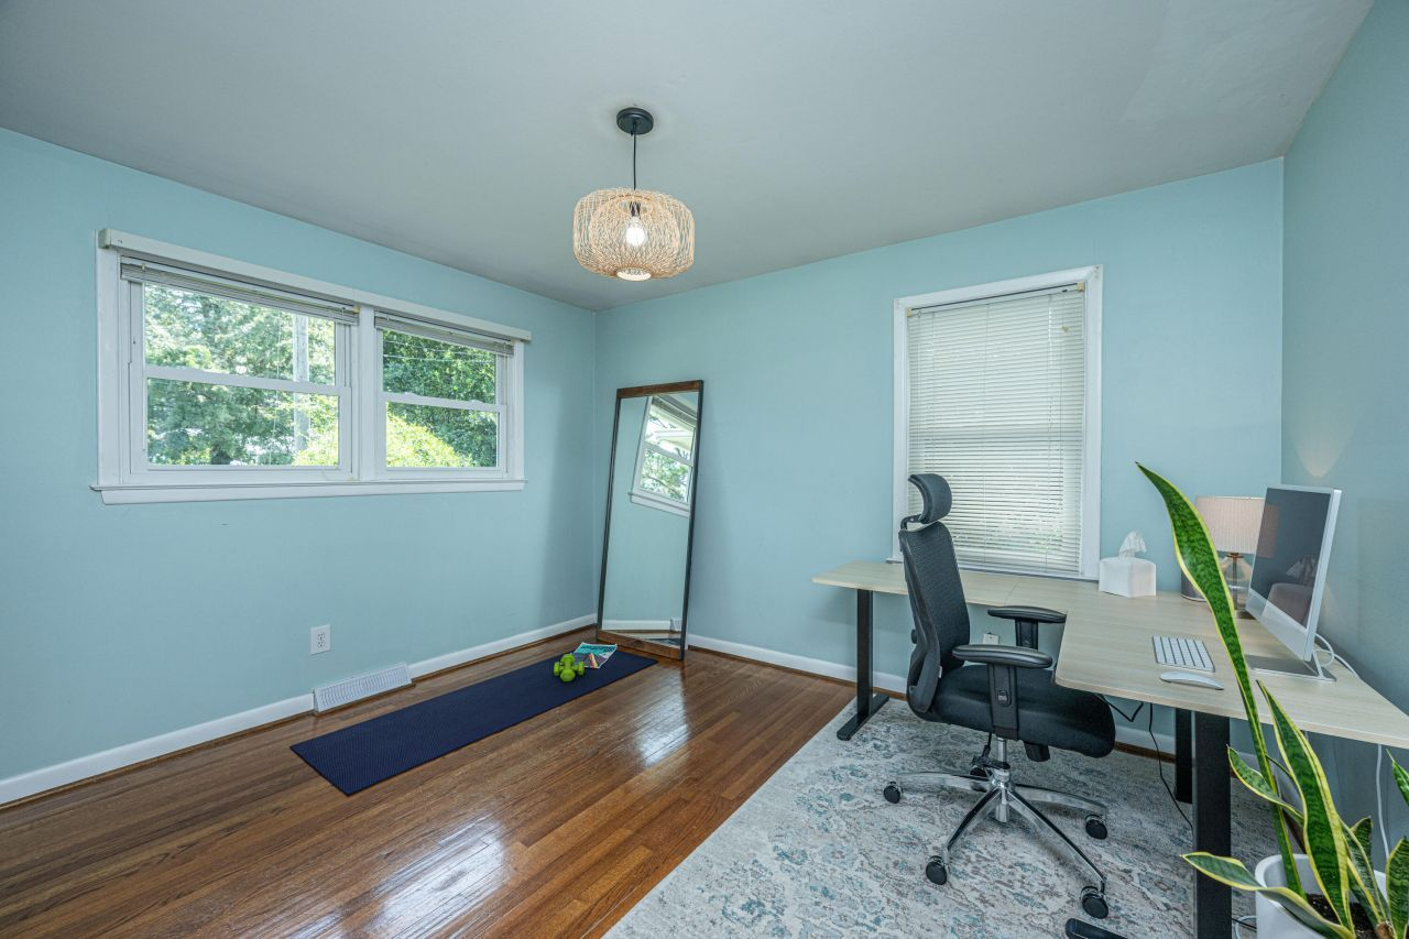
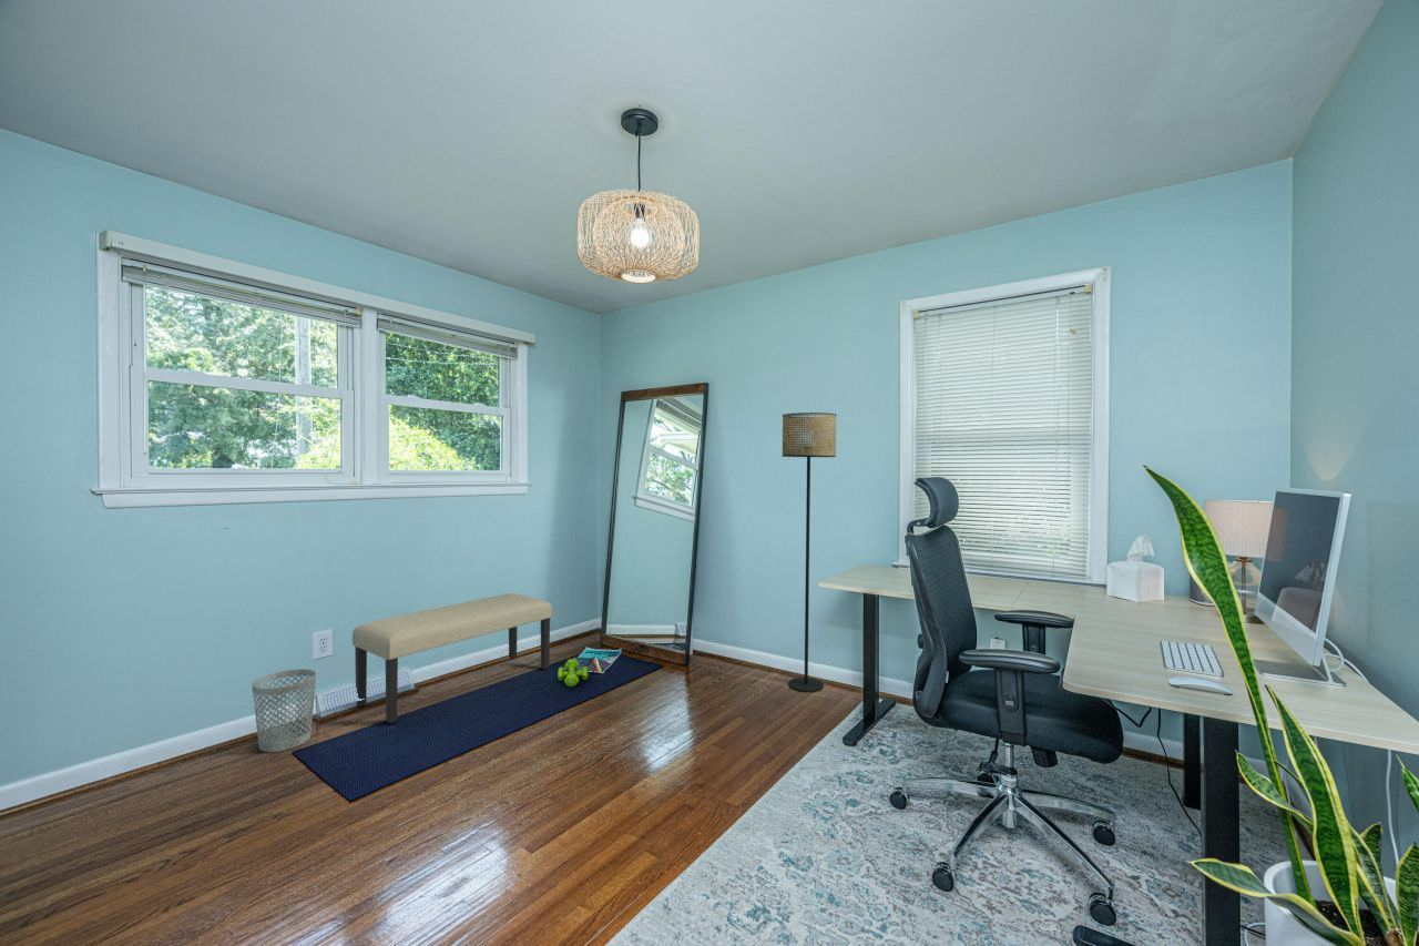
+ bench [351,592,553,724]
+ wastebasket [251,668,317,753]
+ floor lamp [782,411,837,693]
